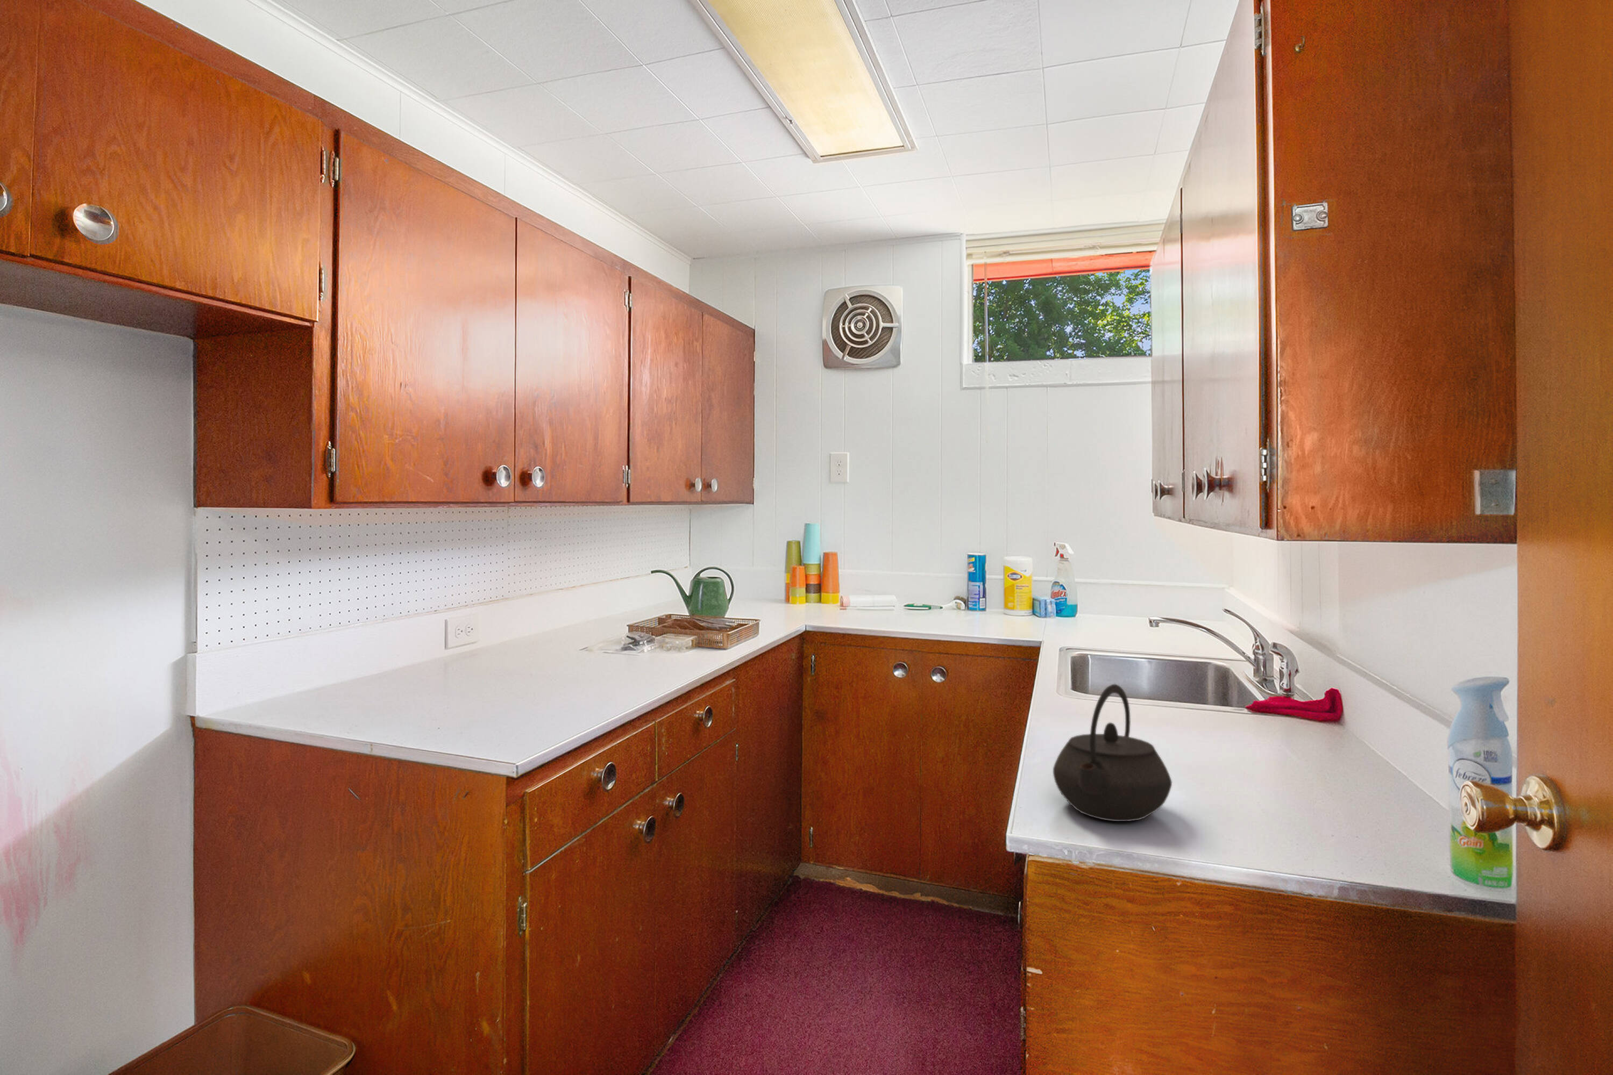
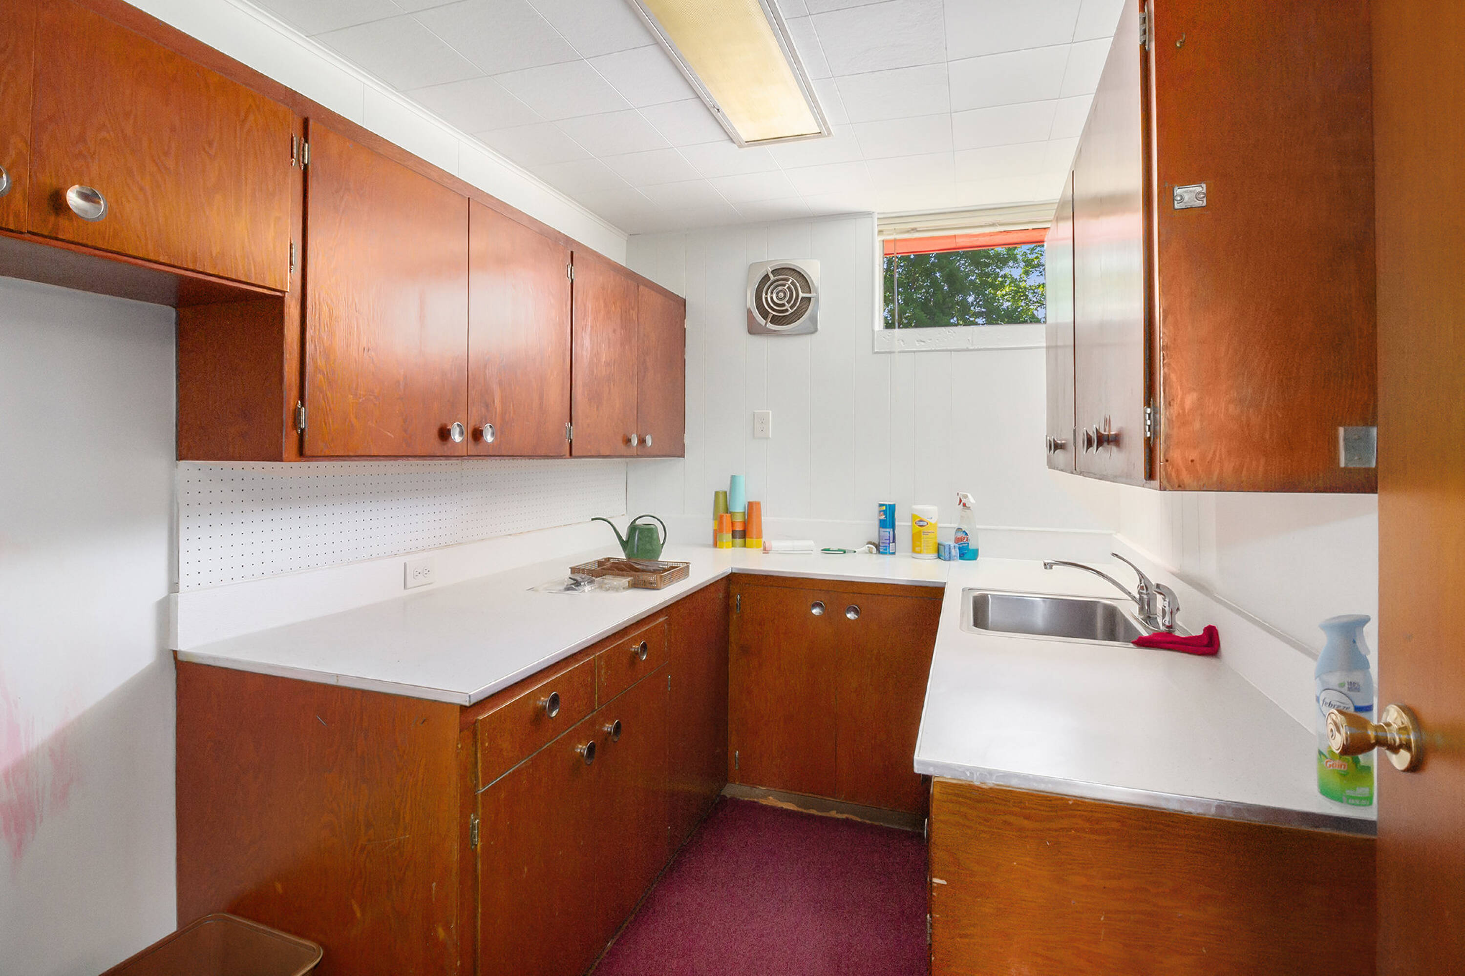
- kettle [1053,684,1173,822]
